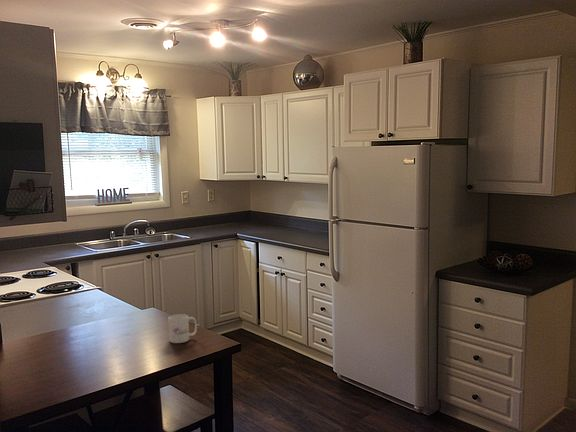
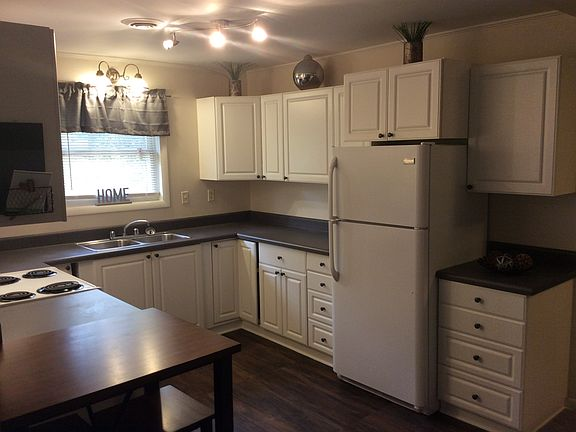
- mug [167,313,198,344]
